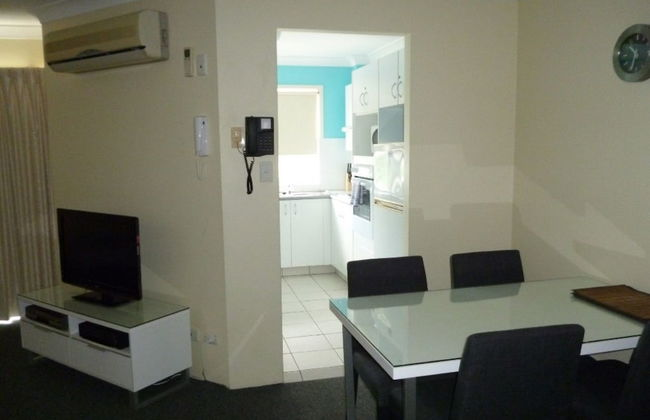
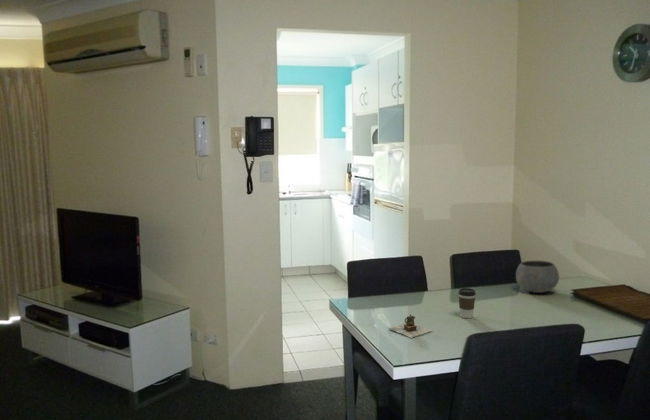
+ teapot [388,313,433,339]
+ bowl [515,260,560,294]
+ coffee cup [457,287,477,319]
